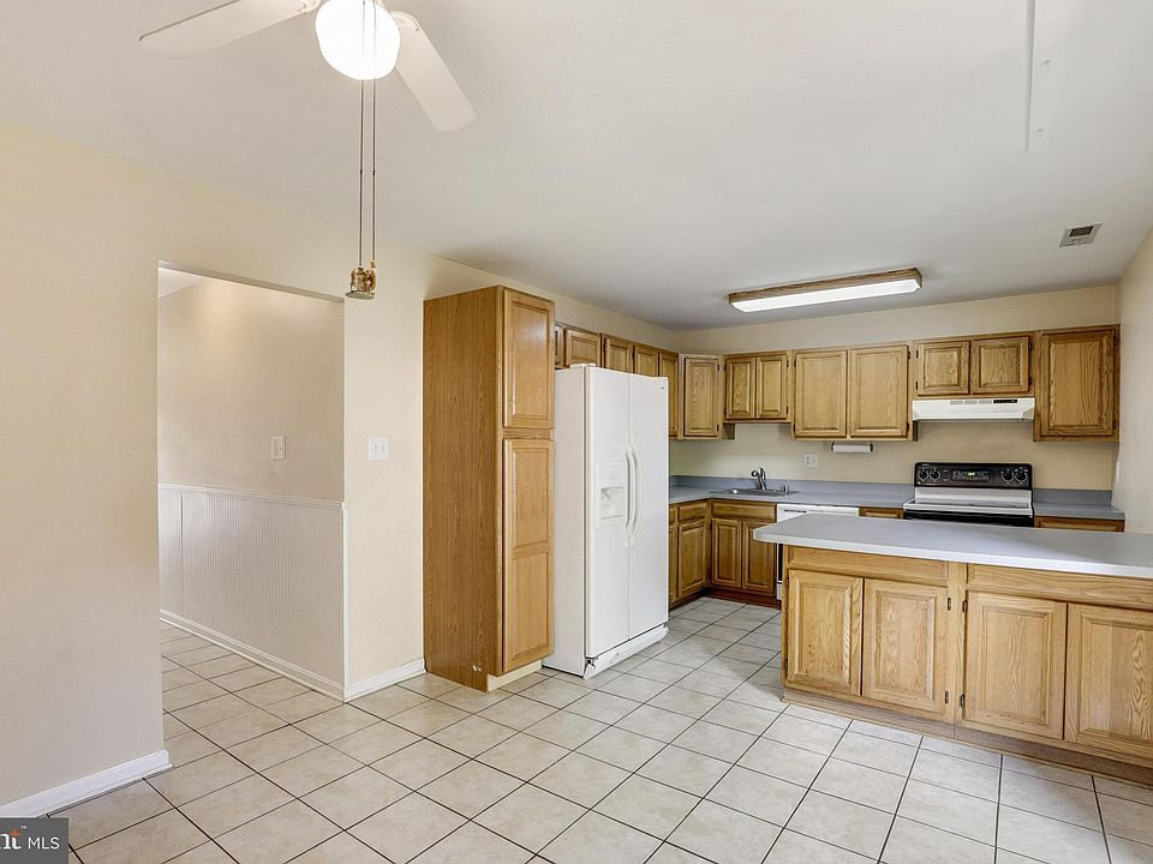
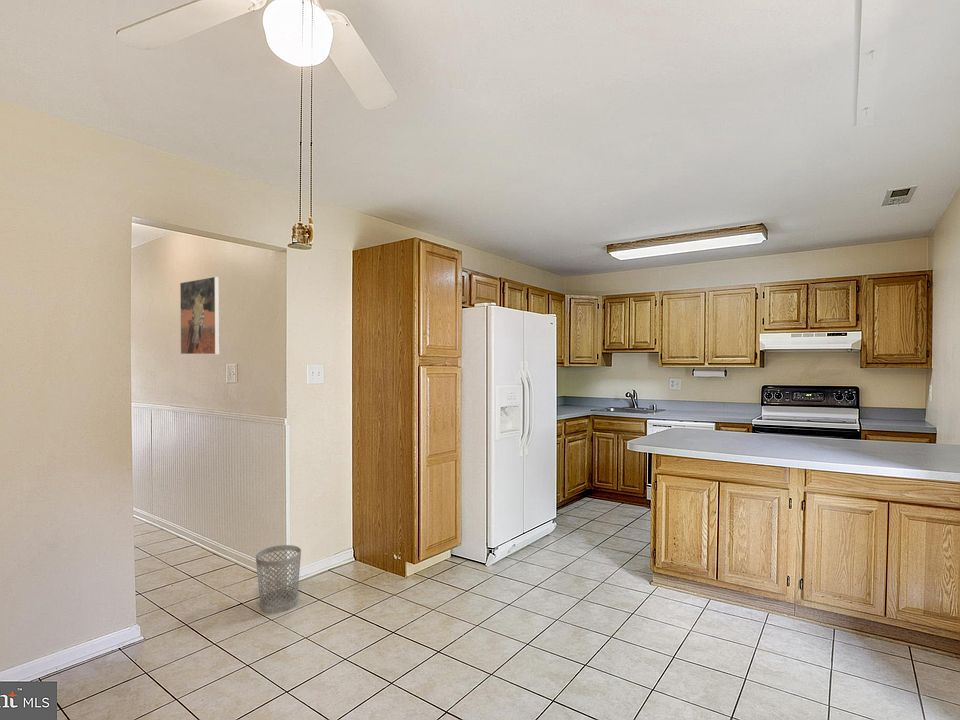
+ wastebasket [255,544,302,614]
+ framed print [179,275,221,355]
